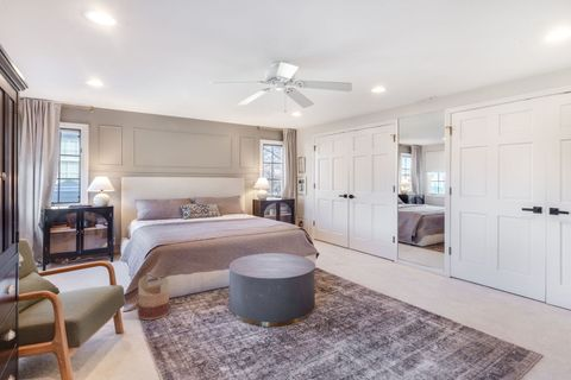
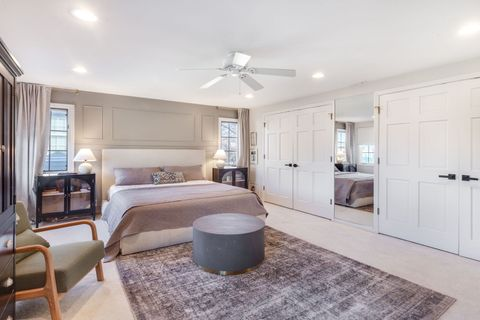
- basket [137,272,170,321]
